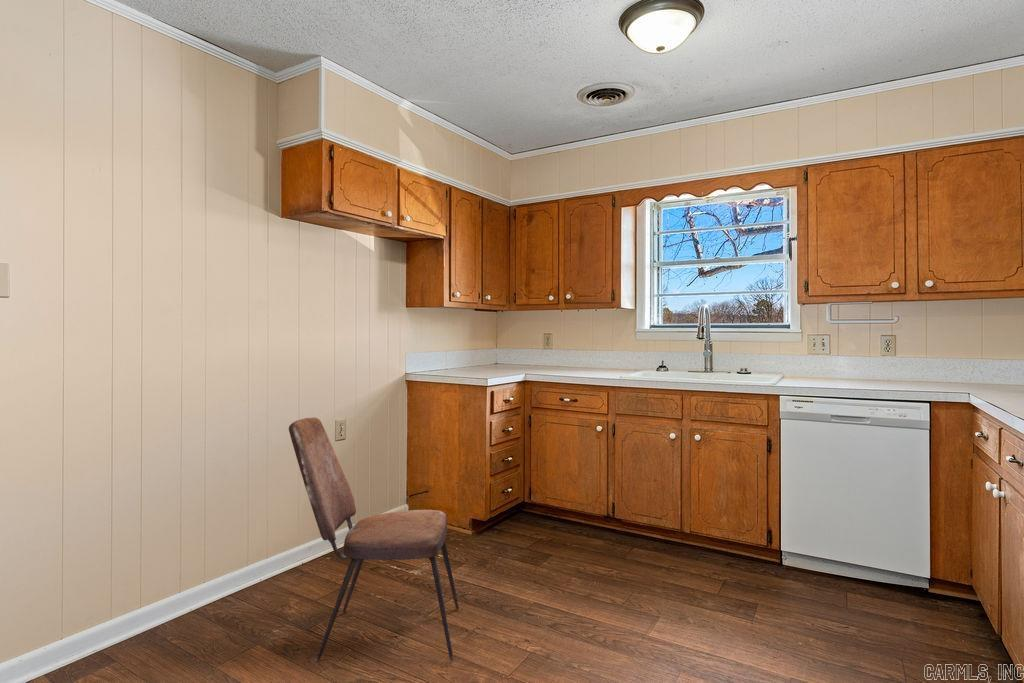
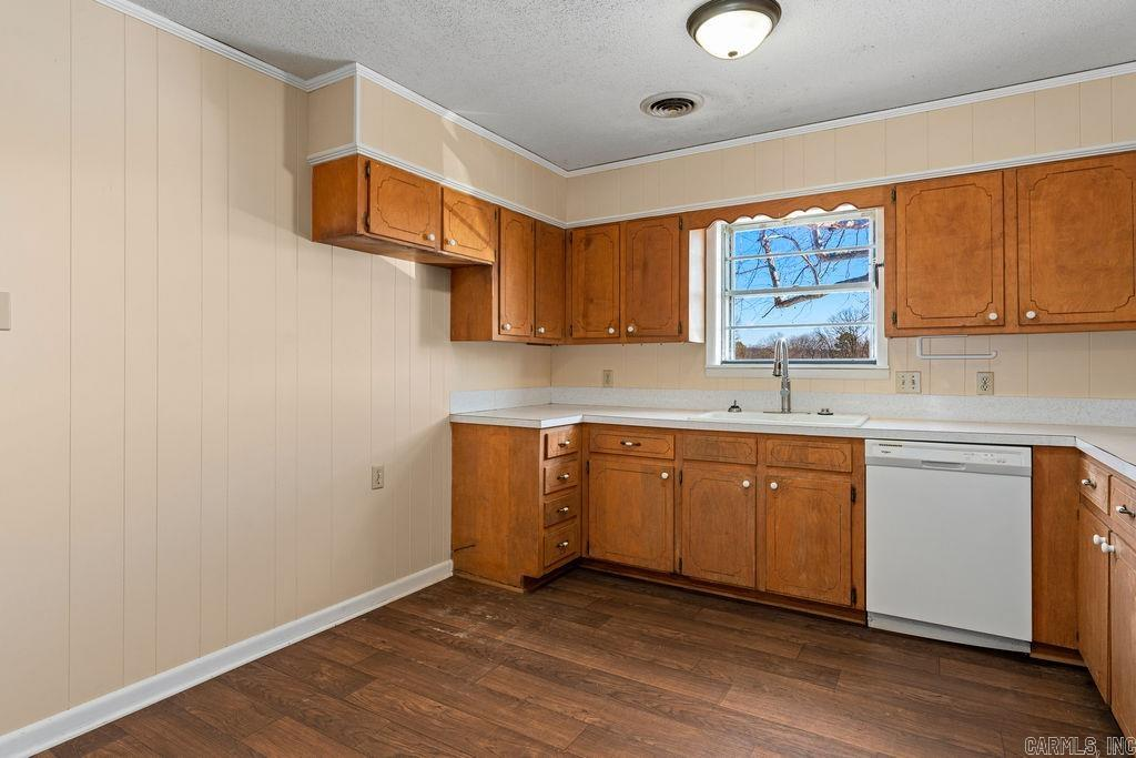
- dining chair [288,416,460,663]
